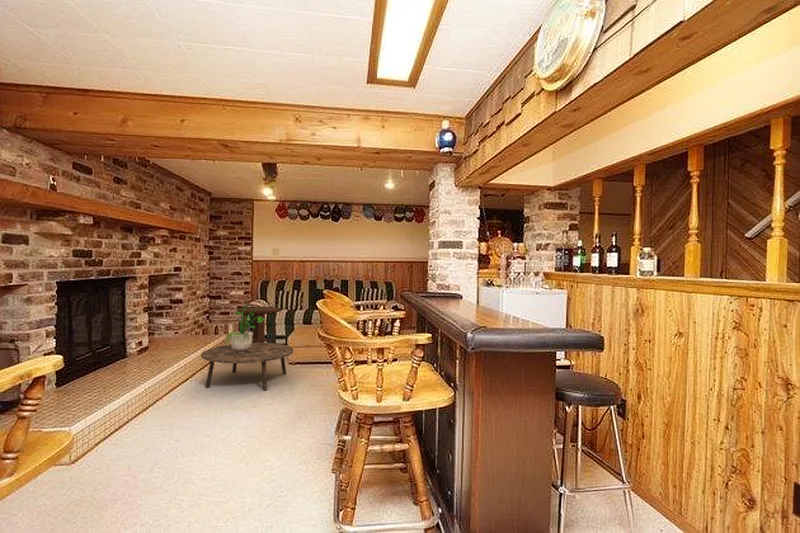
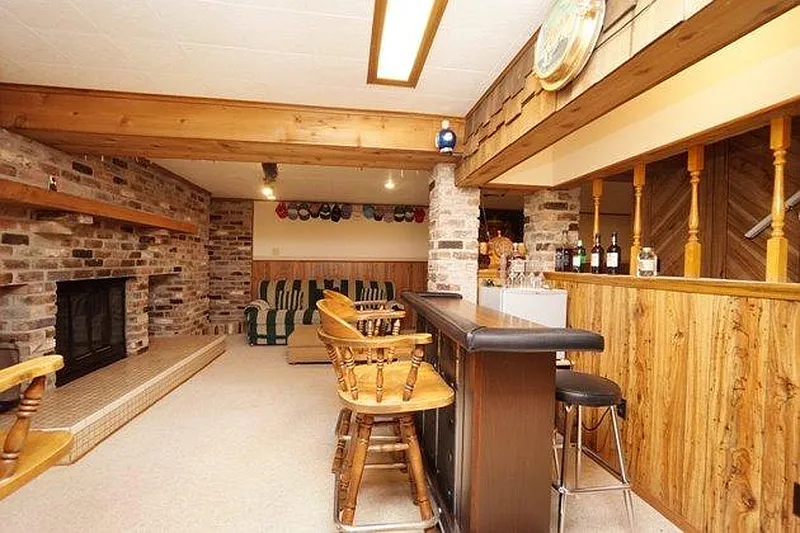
- coffee table [200,342,294,391]
- side table [236,305,283,343]
- potted plant [224,296,266,351]
